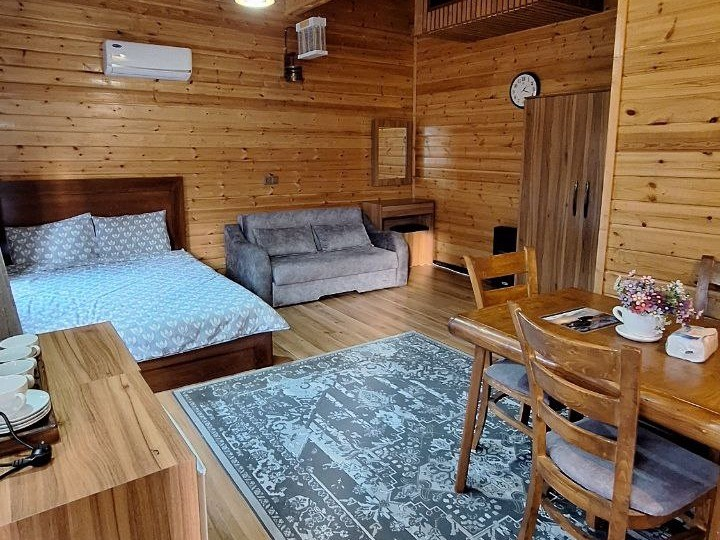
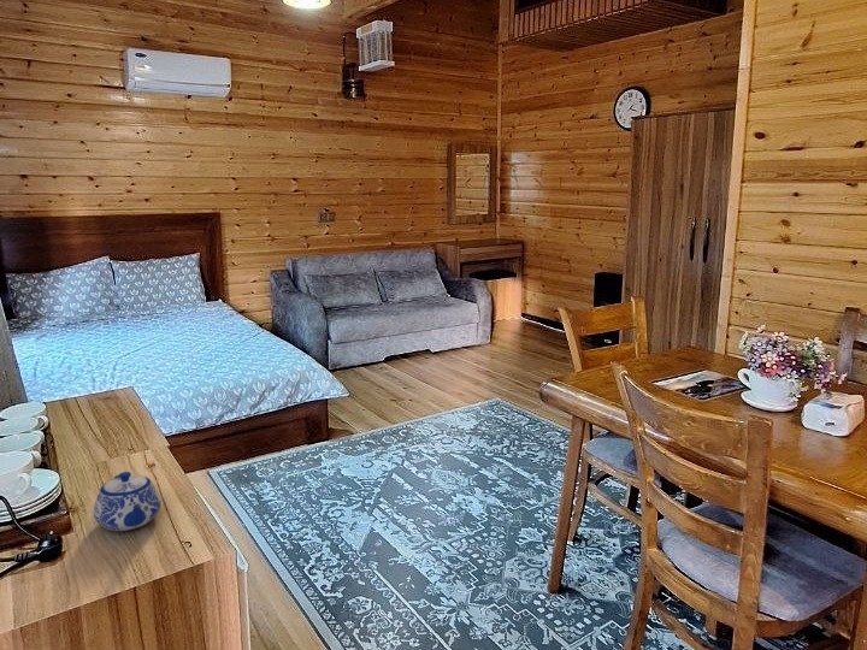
+ teapot [93,471,163,532]
